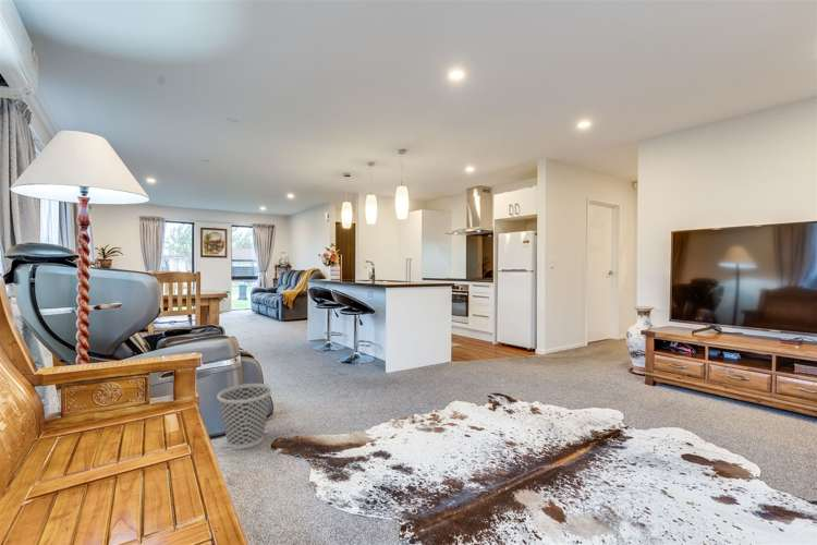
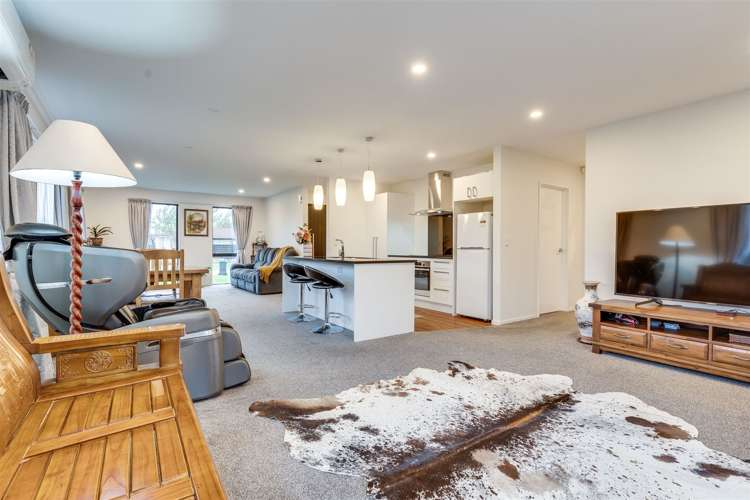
- wastebasket [216,383,273,450]
